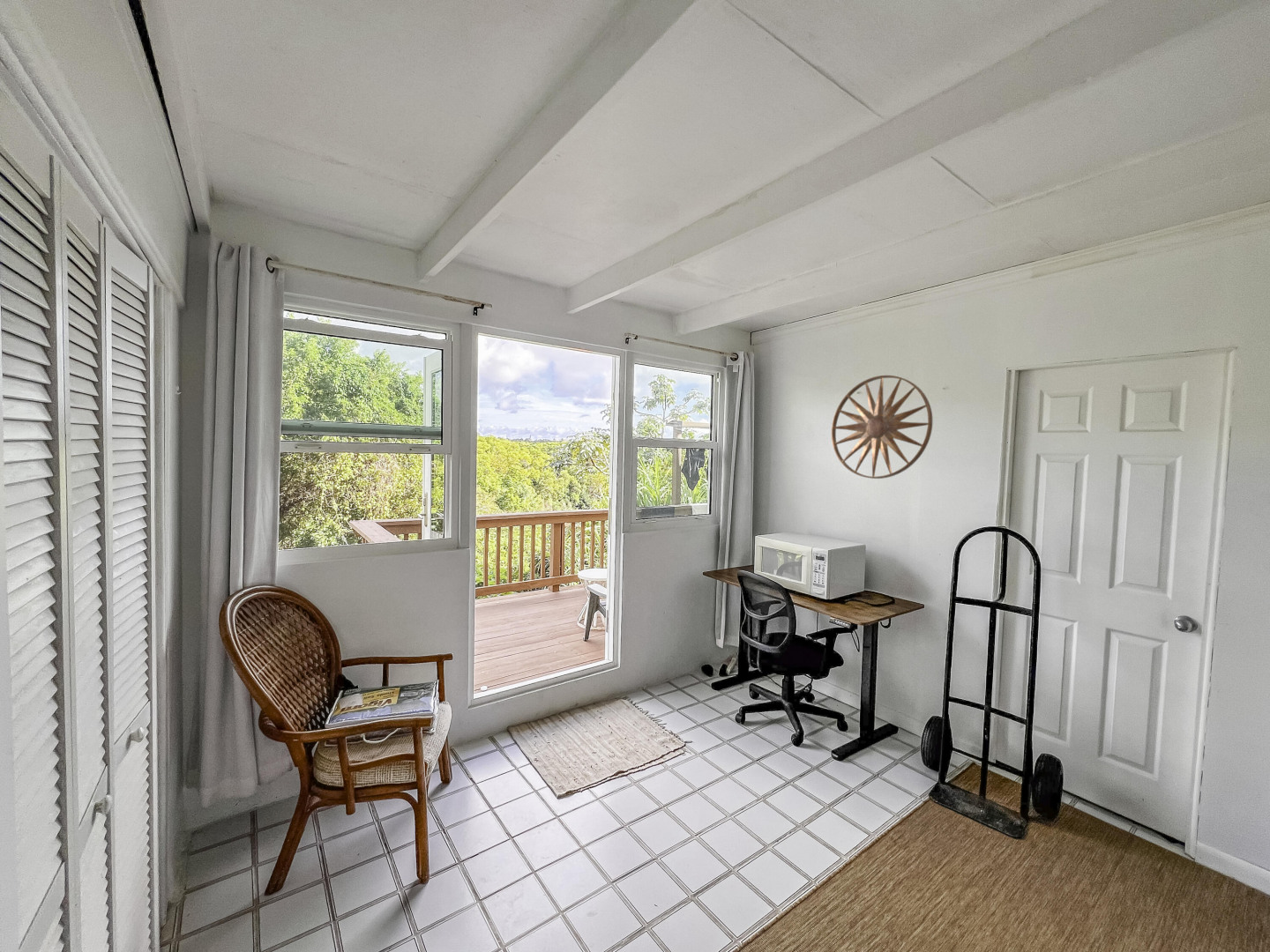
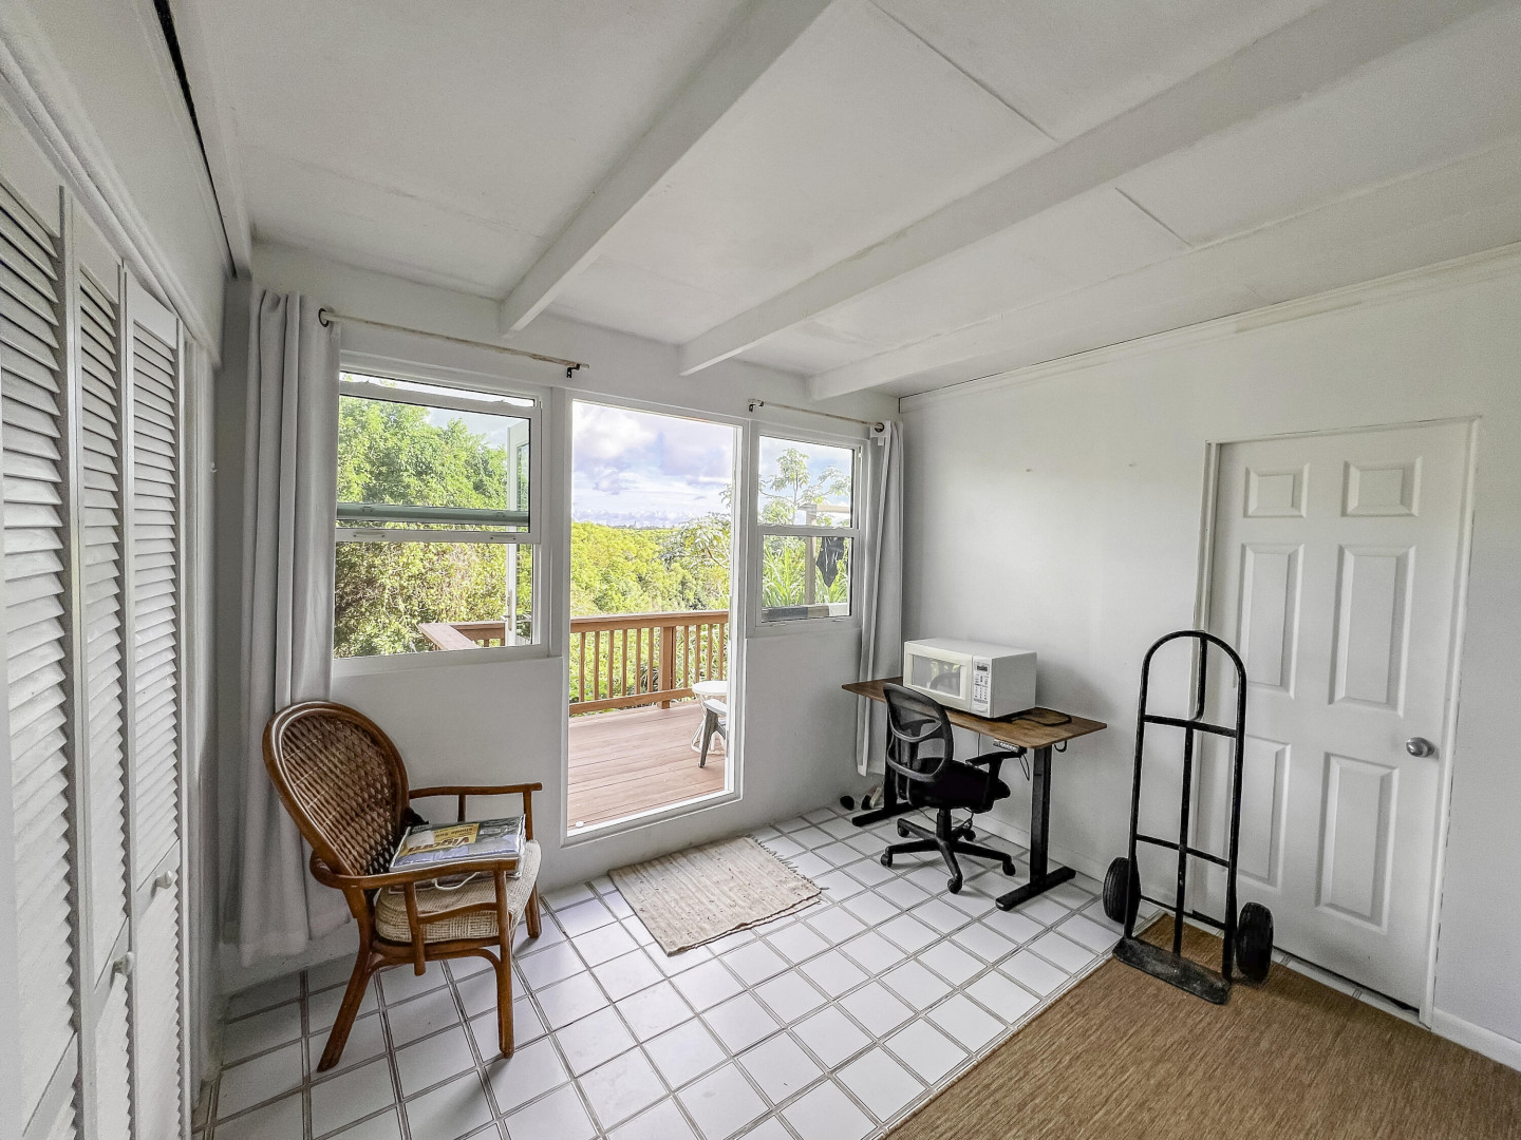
- wall art [831,375,933,480]
